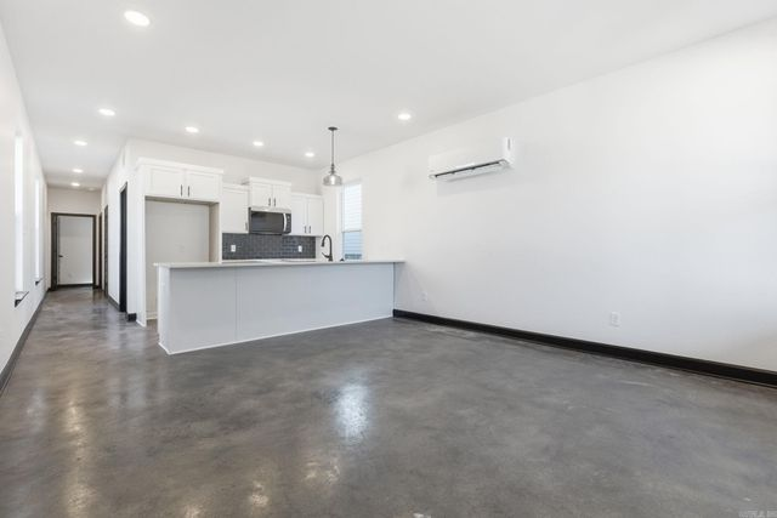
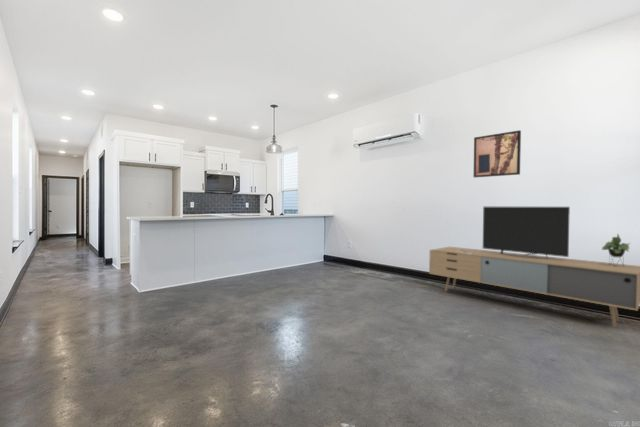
+ wall art [473,129,522,178]
+ media console [428,206,640,329]
